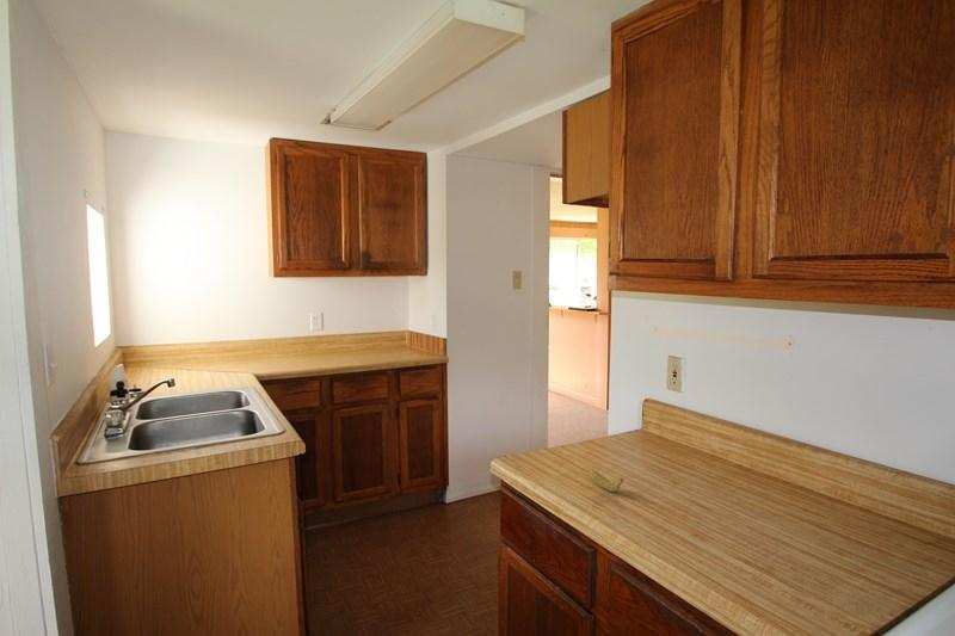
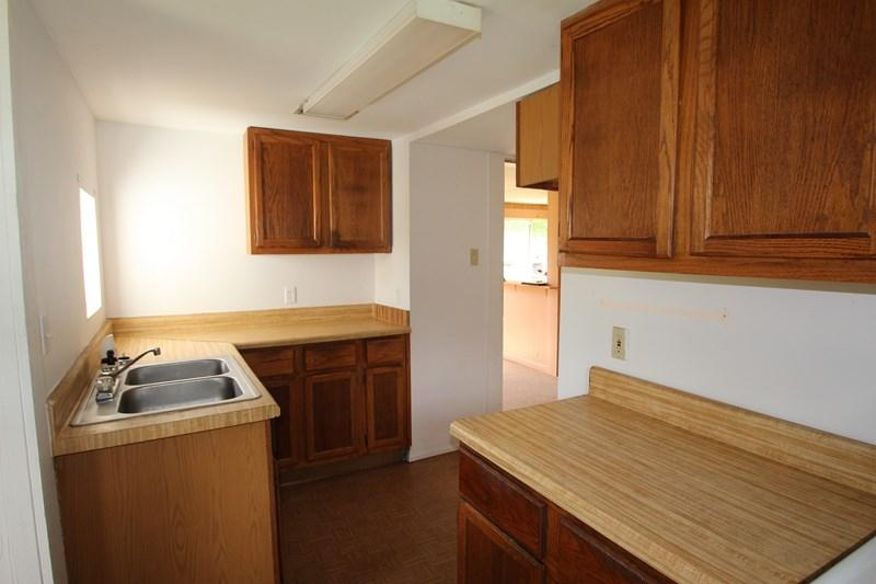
- banana [589,468,624,493]
